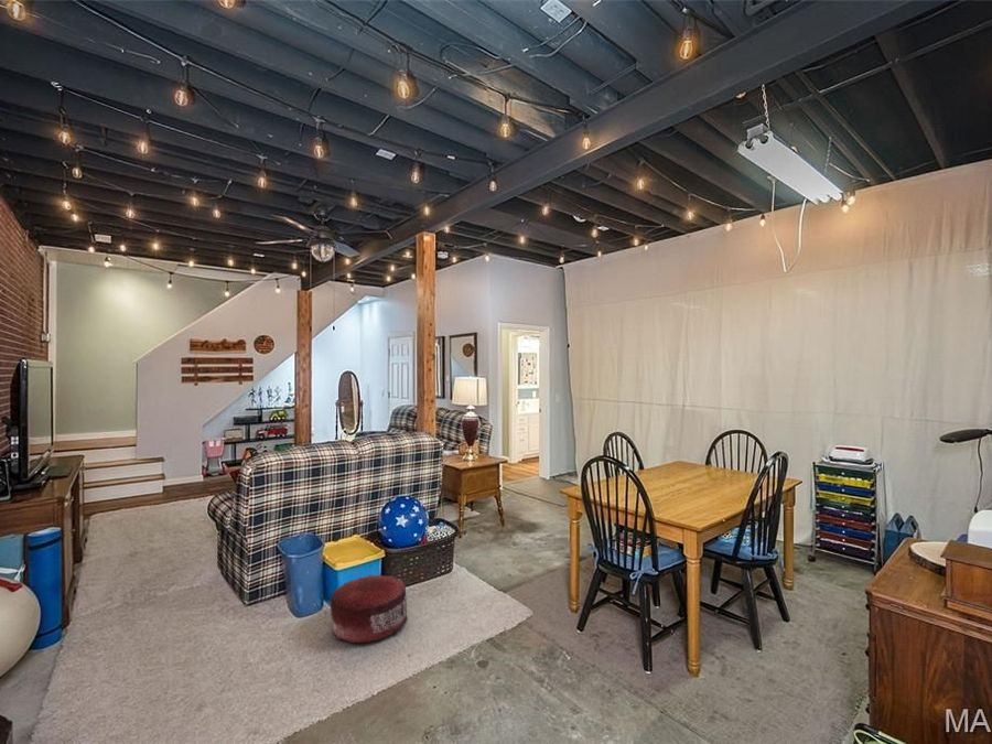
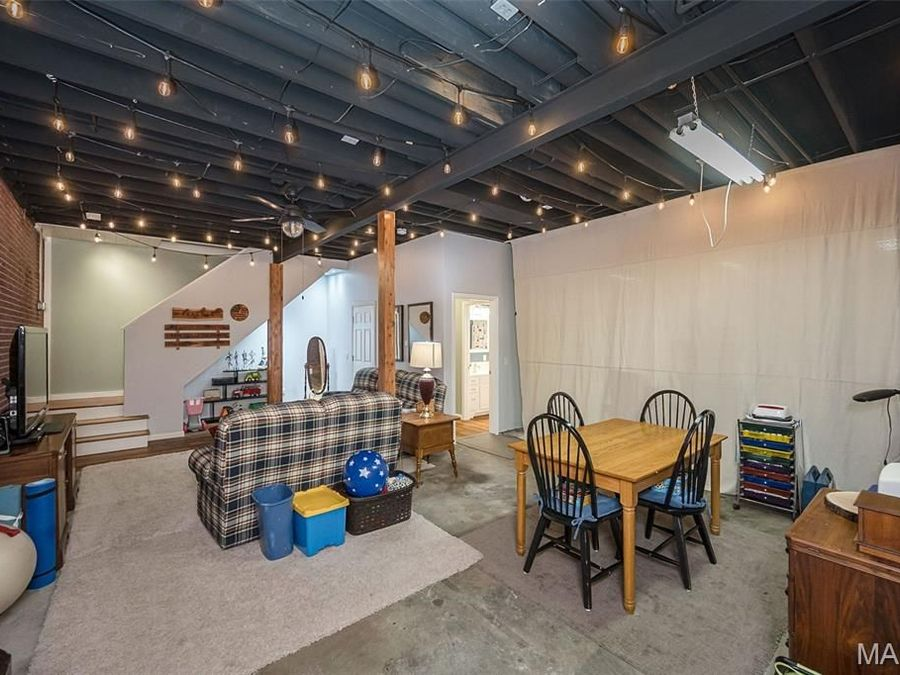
- pouf [330,573,409,644]
